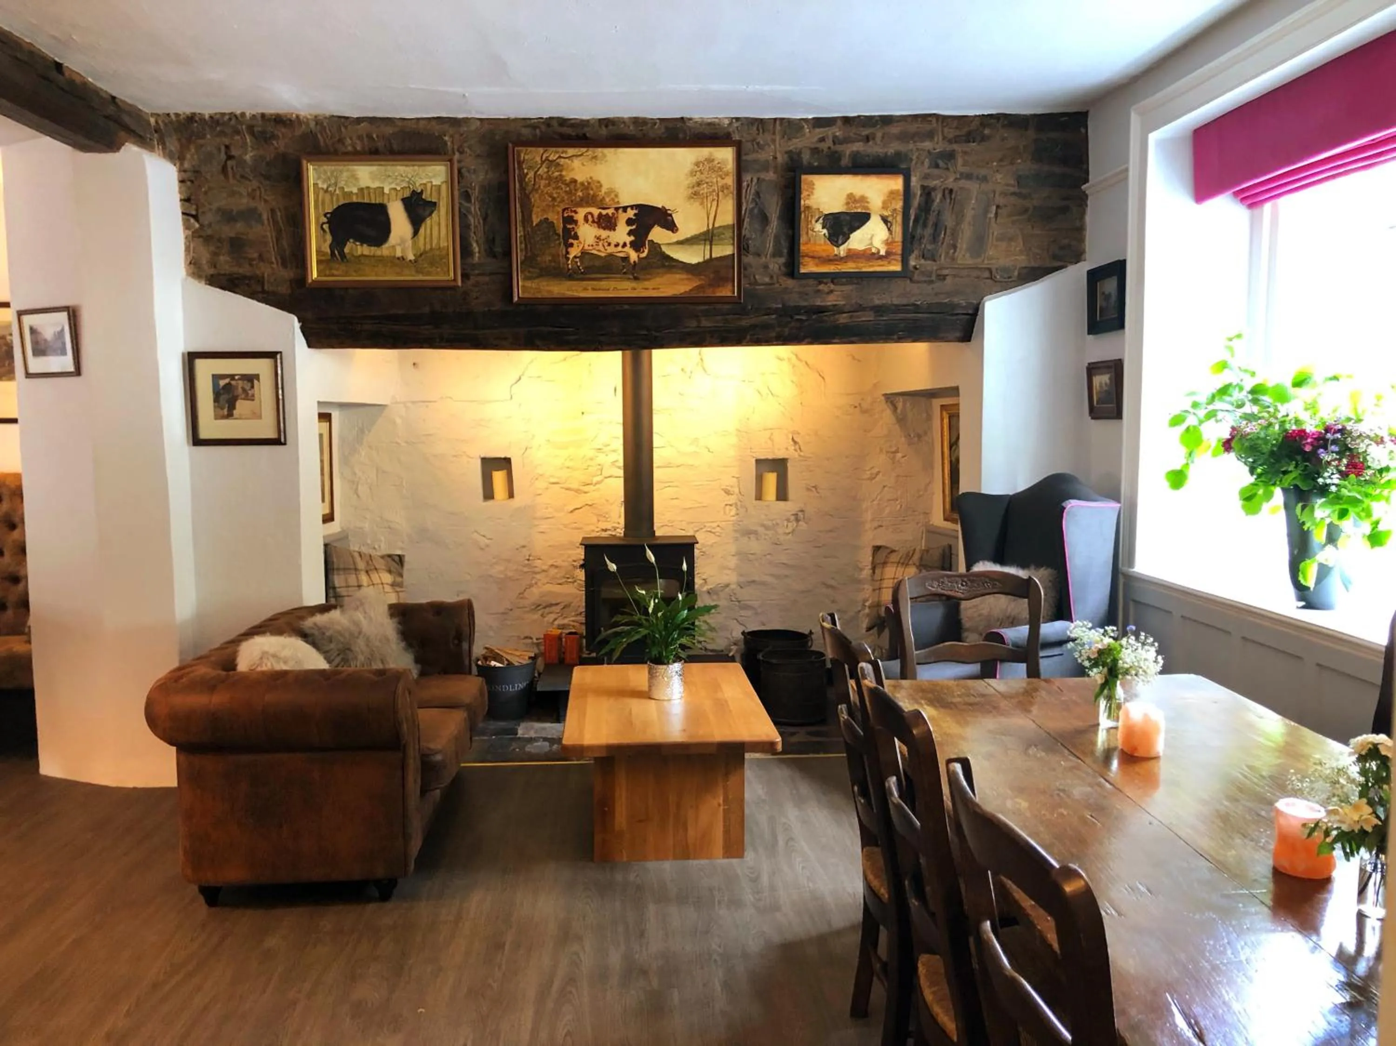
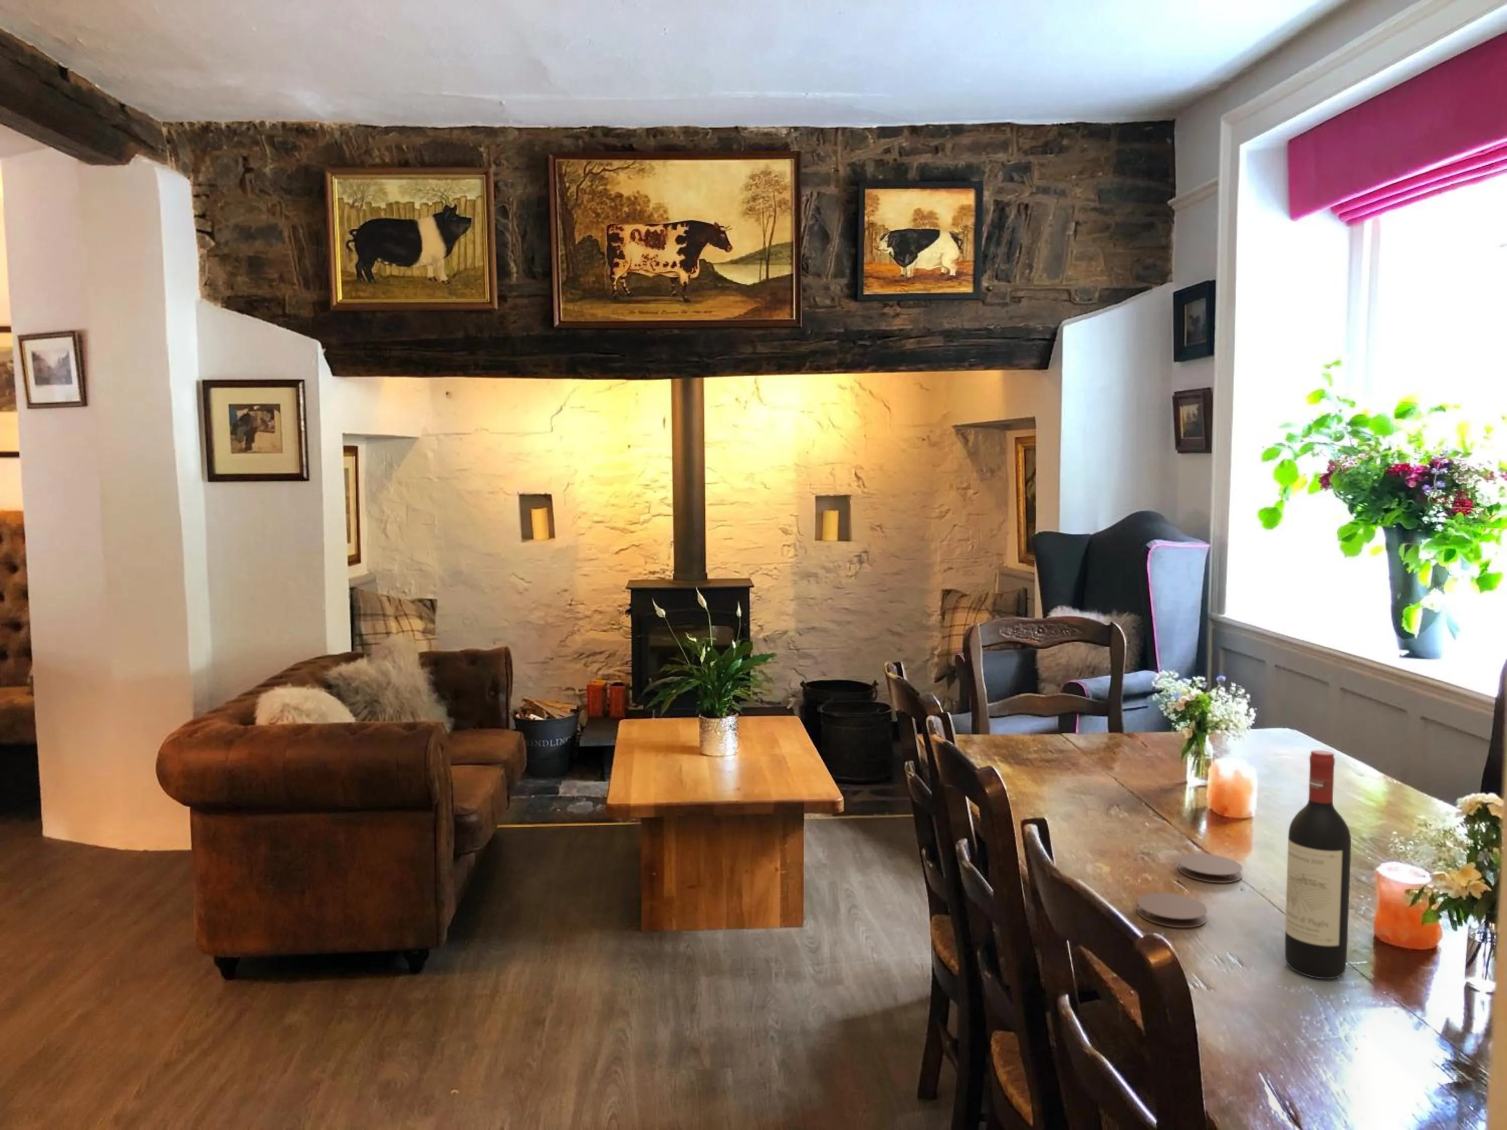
+ coaster [1137,893,1208,928]
+ wine bottle [1284,750,1352,979]
+ coaster [1177,853,1242,883]
